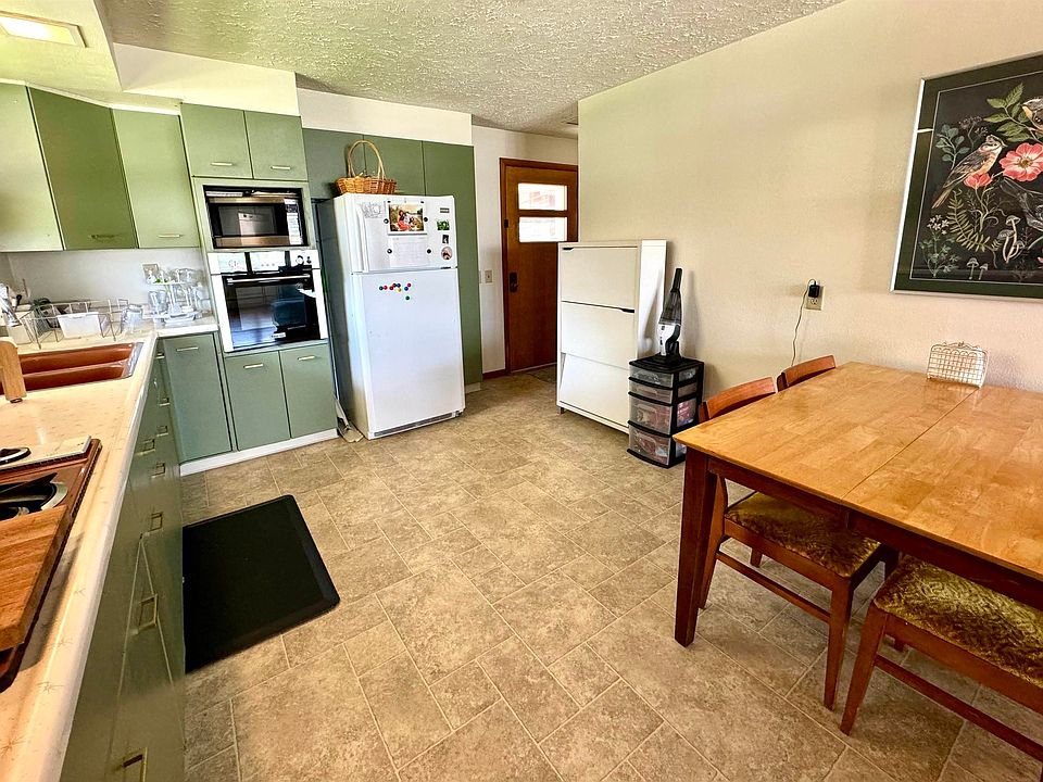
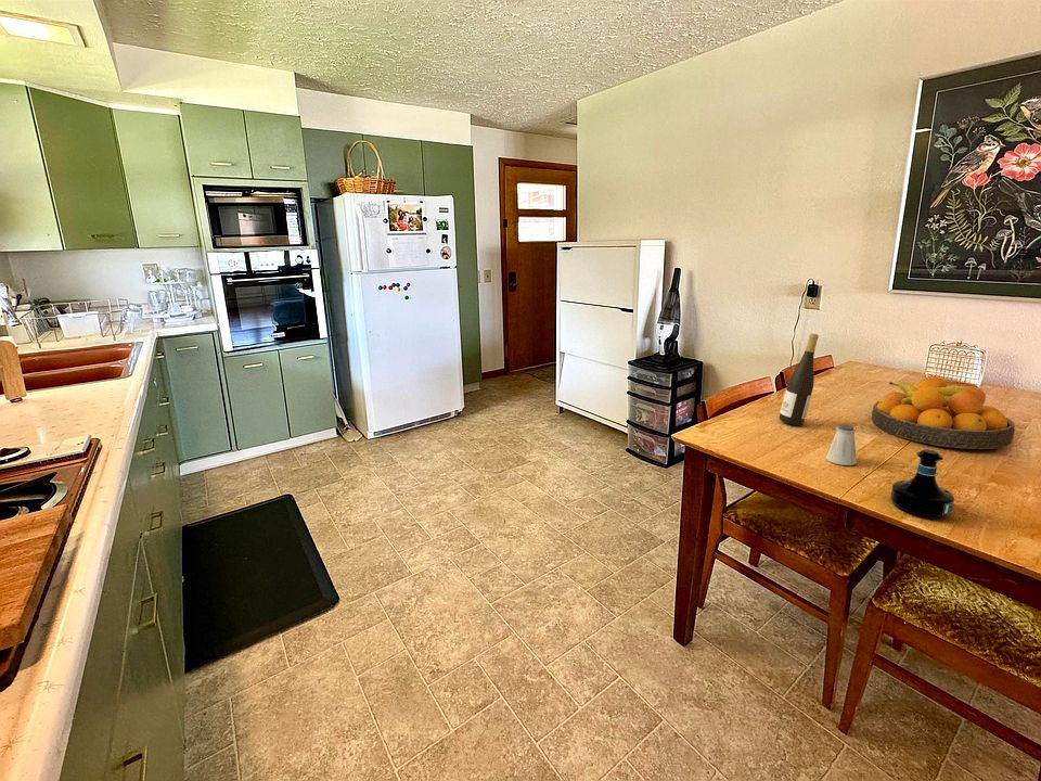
+ saltshaker [825,423,858,466]
+ tequila bottle [889,448,955,520]
+ fruit bowl [871,375,1016,450]
+ wine bottle [779,333,820,426]
